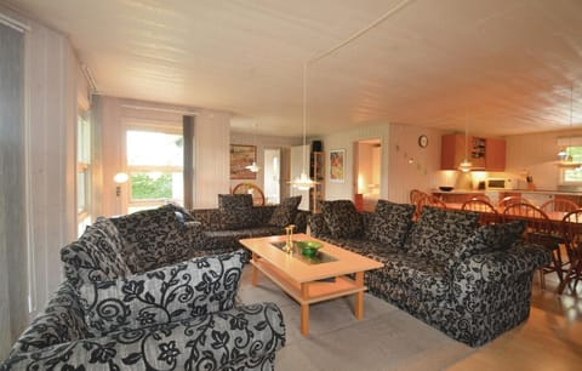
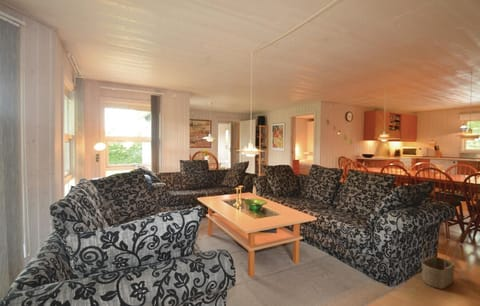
+ wicker basket [421,241,456,290]
